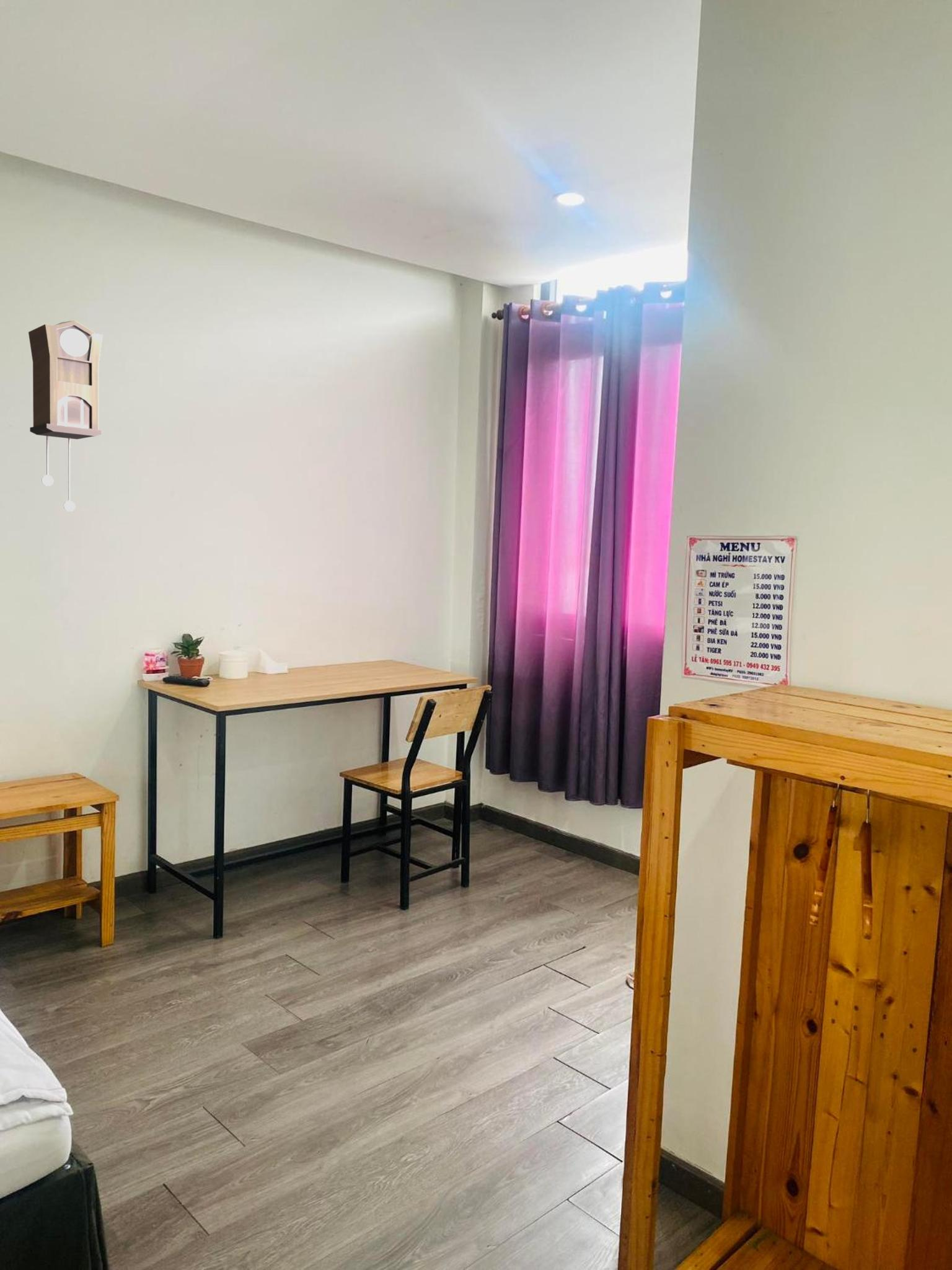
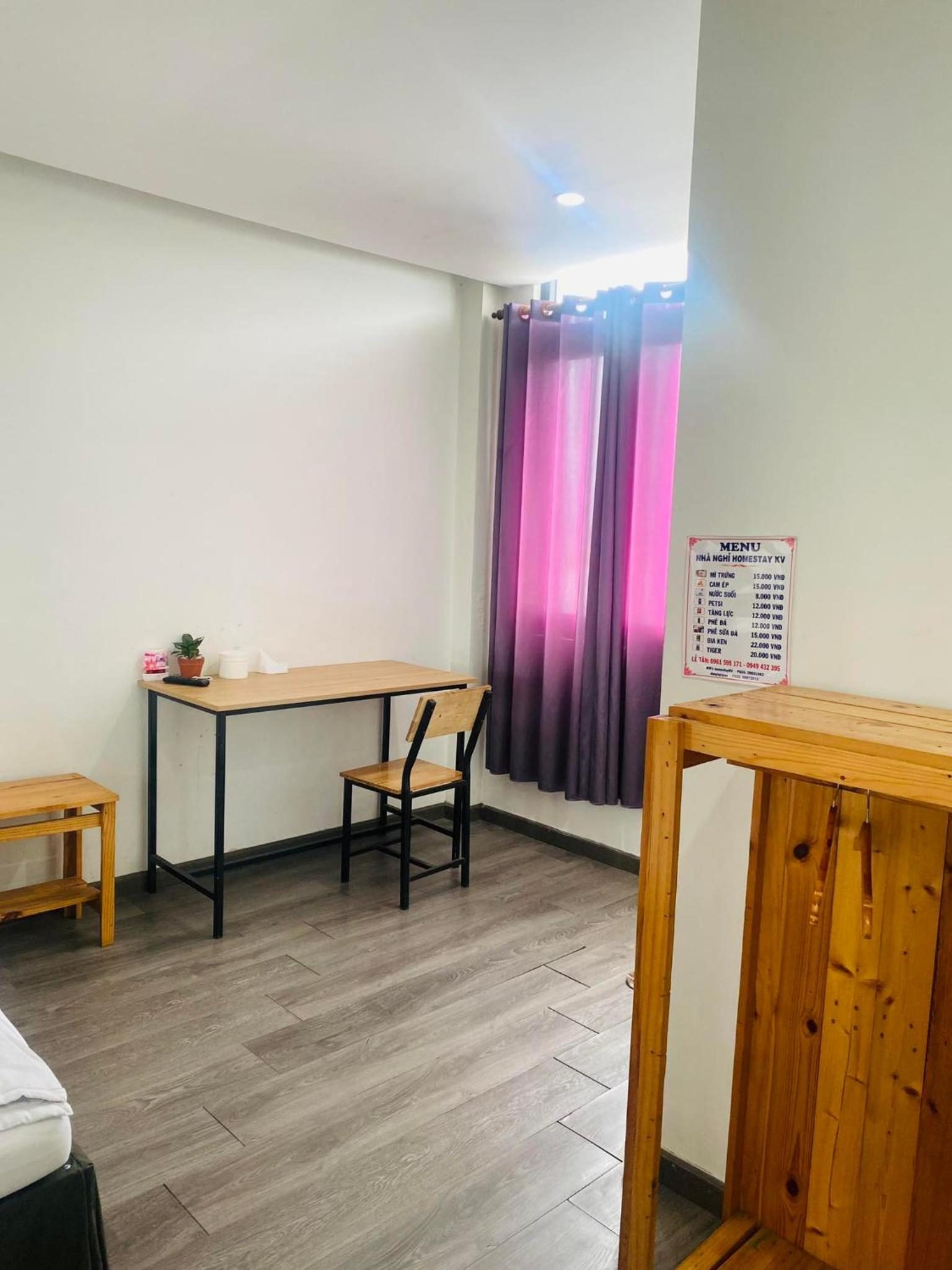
- pendulum clock [28,320,104,512]
